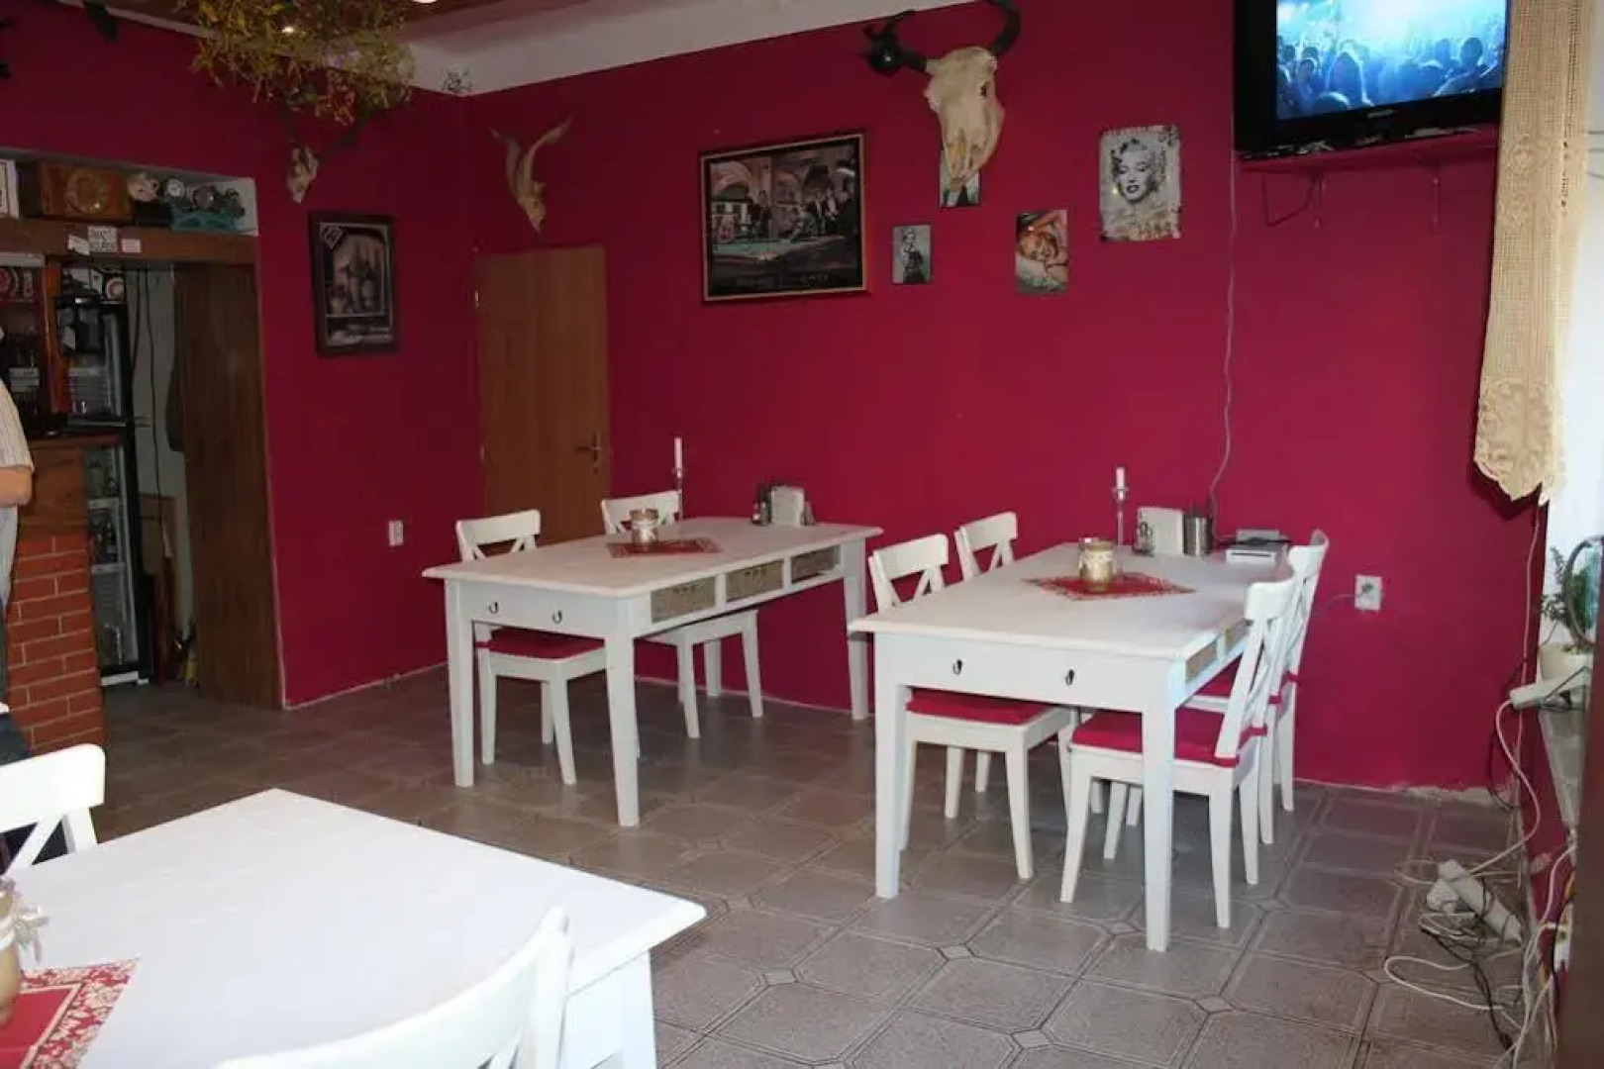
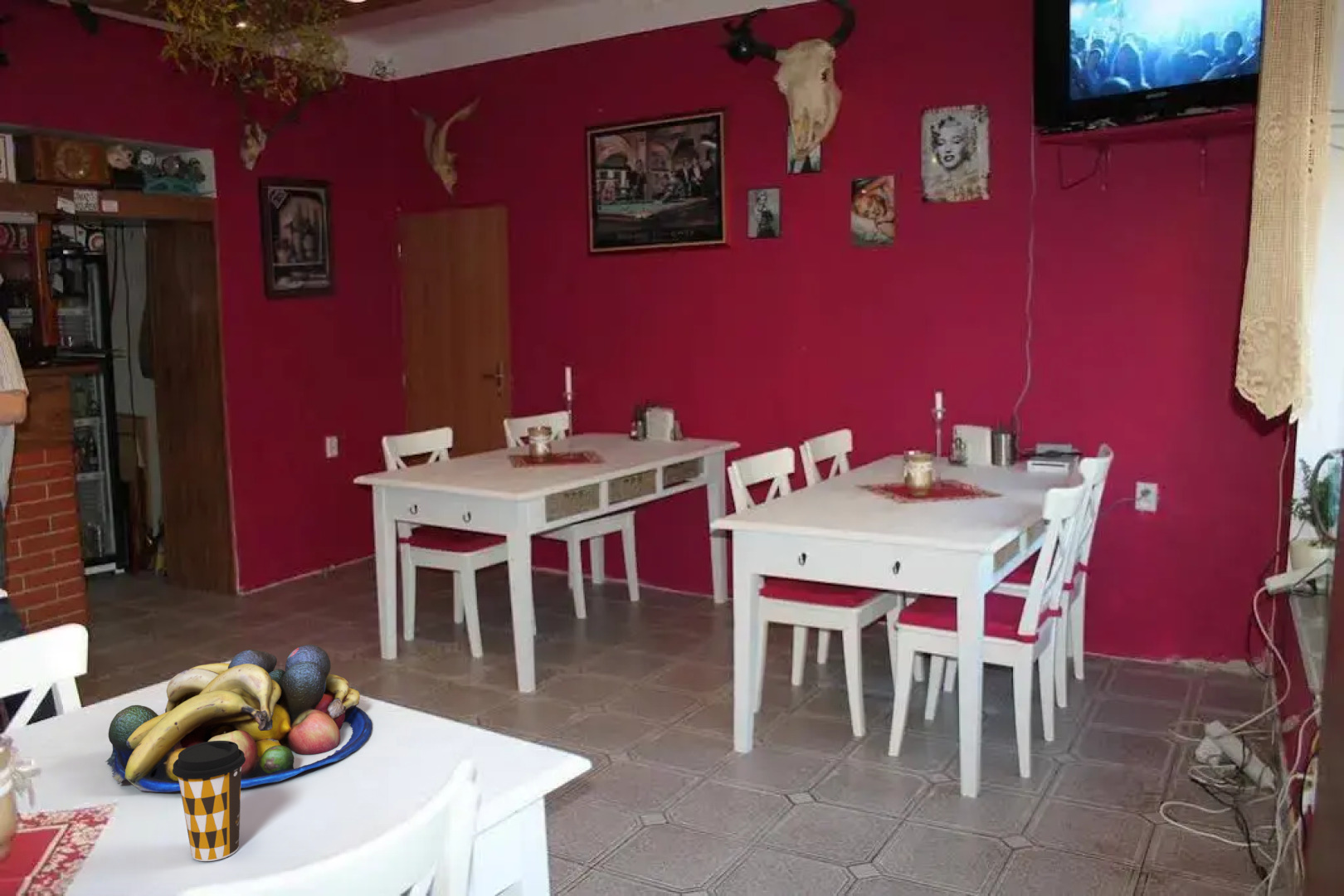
+ fruit bowl [105,644,373,793]
+ coffee cup [173,741,246,862]
